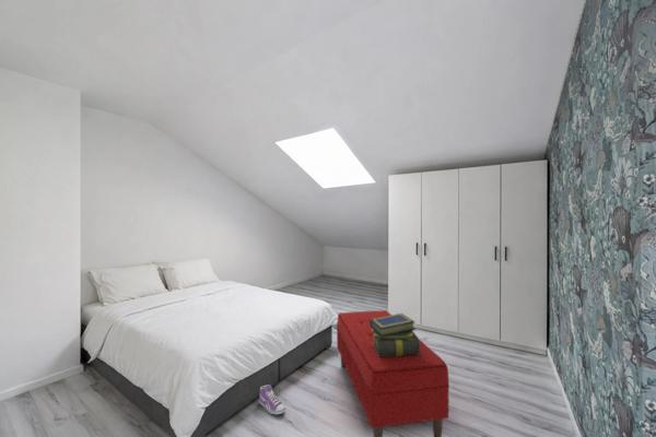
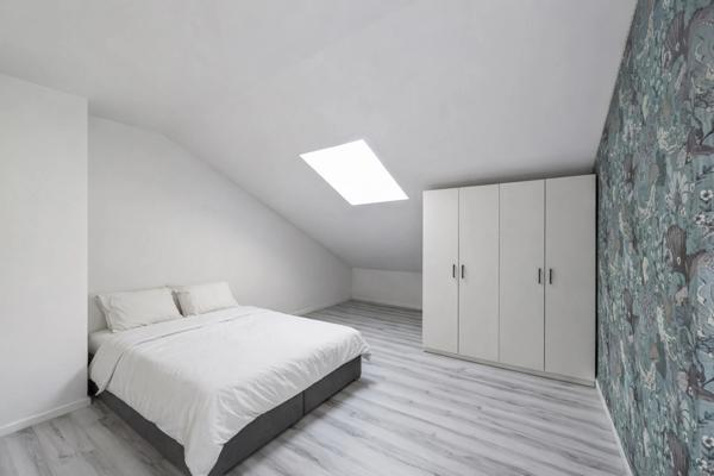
- stack of books [370,312,420,356]
- bench [336,309,450,437]
- sneaker [258,383,286,415]
